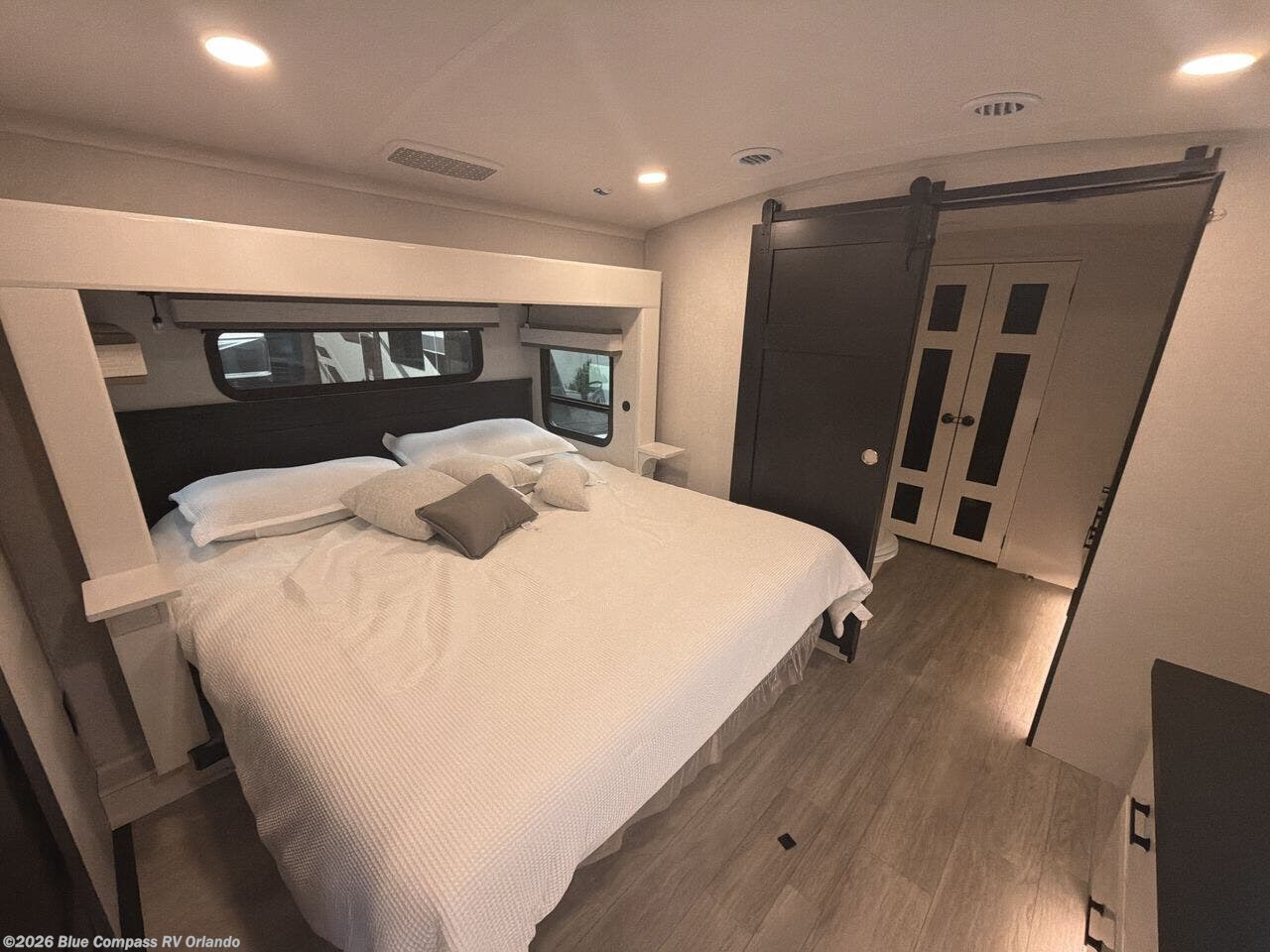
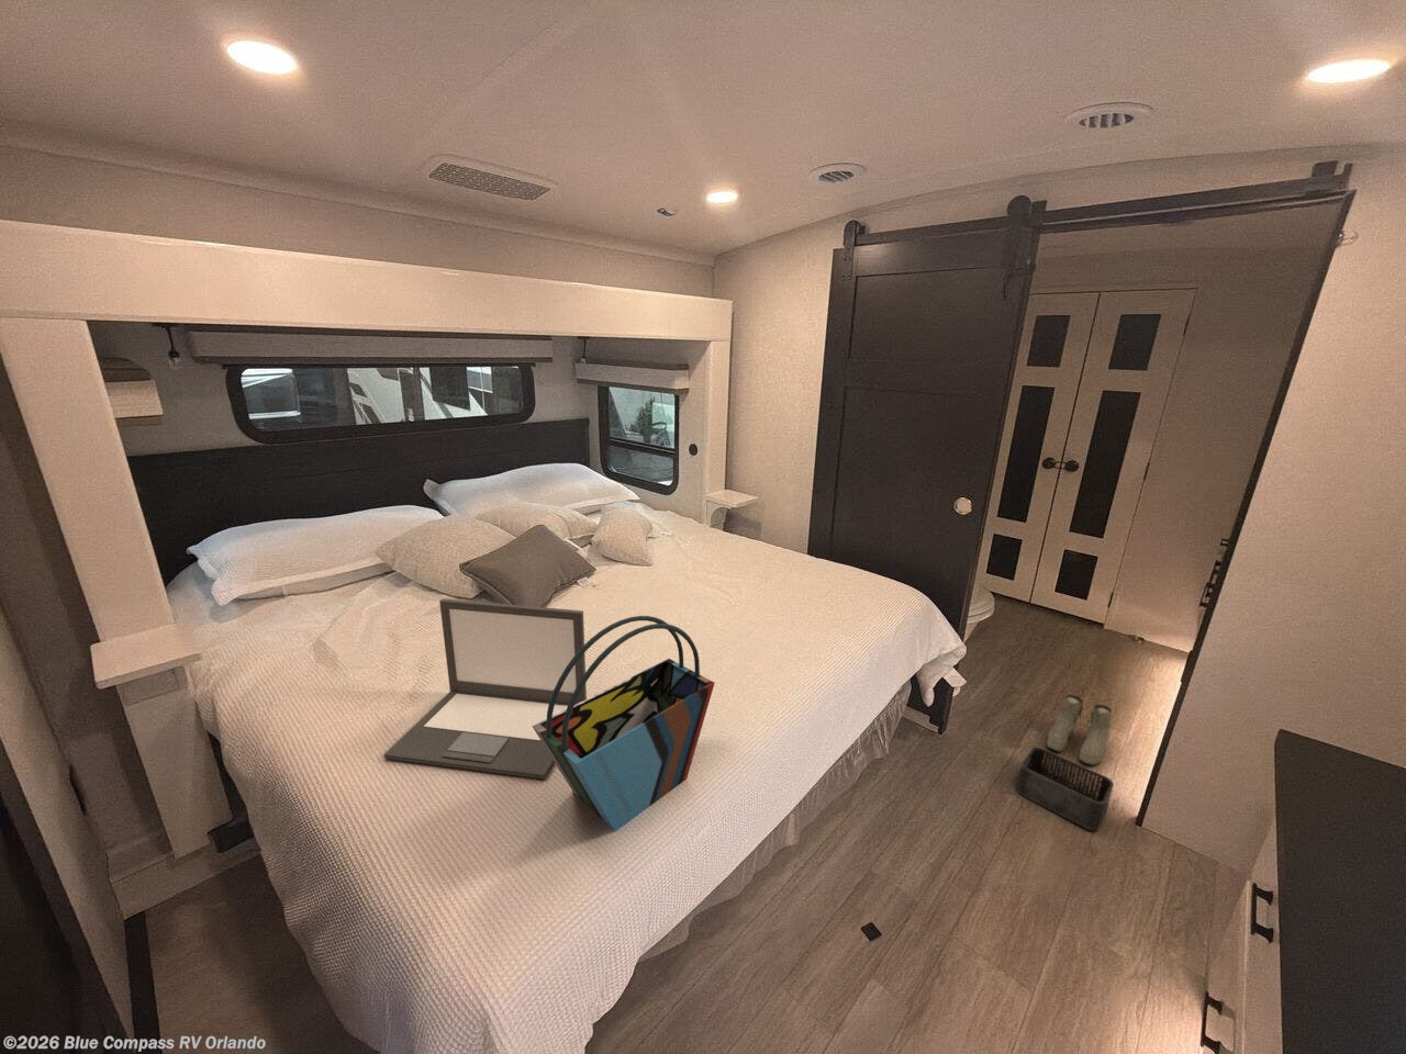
+ storage bin [1015,746,1115,831]
+ tote bag [531,614,716,833]
+ boots [1046,694,1113,766]
+ laptop [383,597,588,781]
